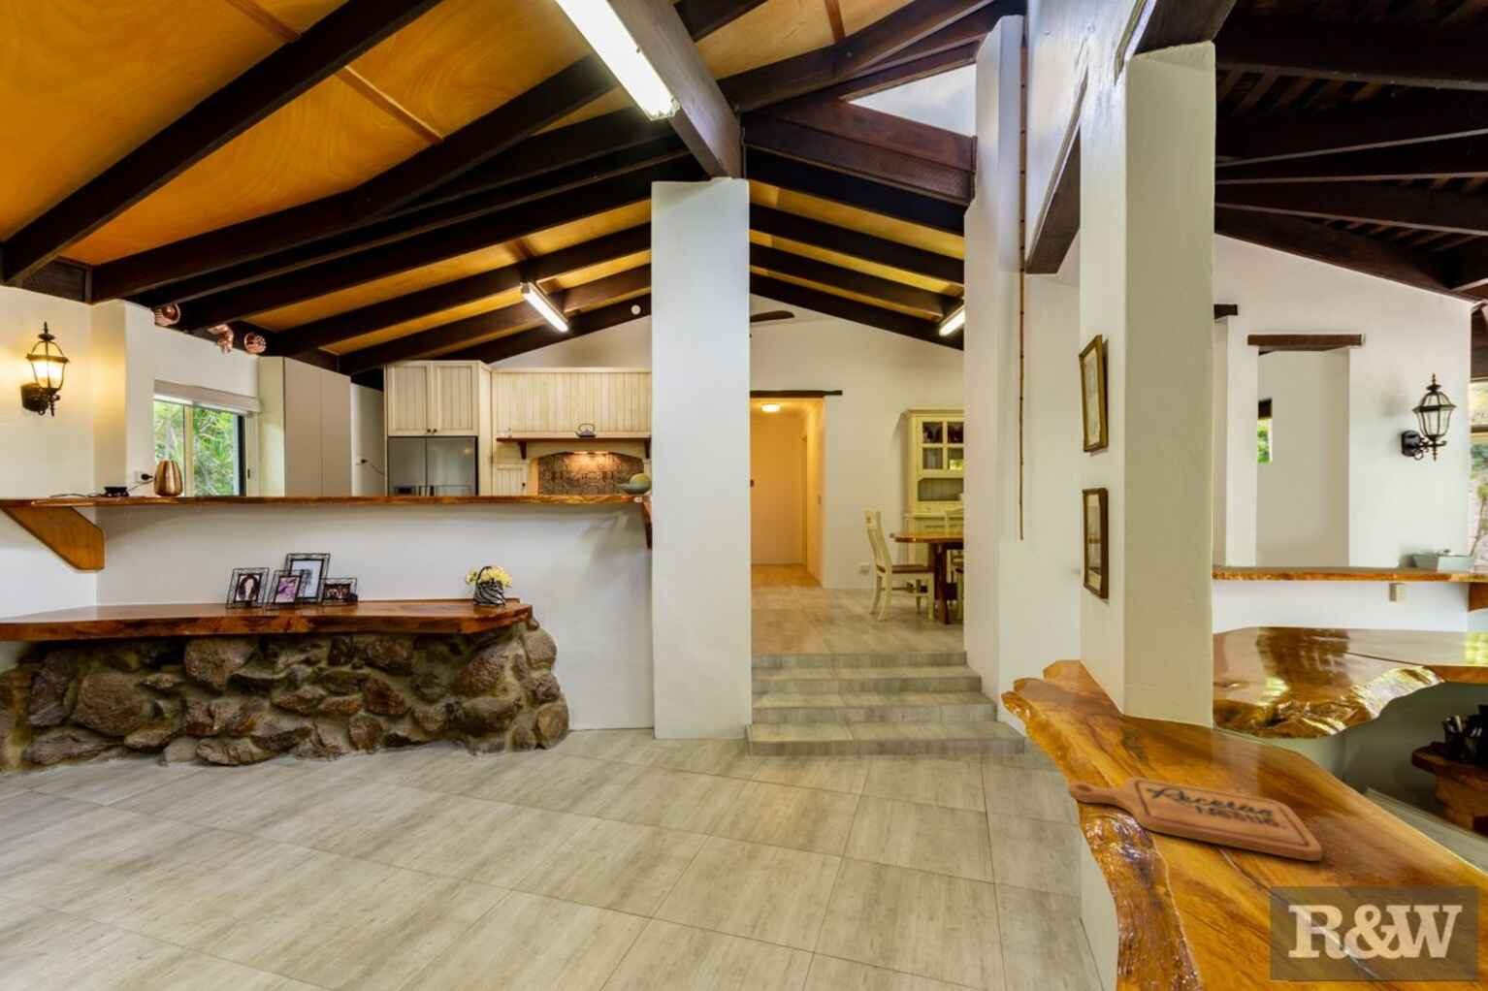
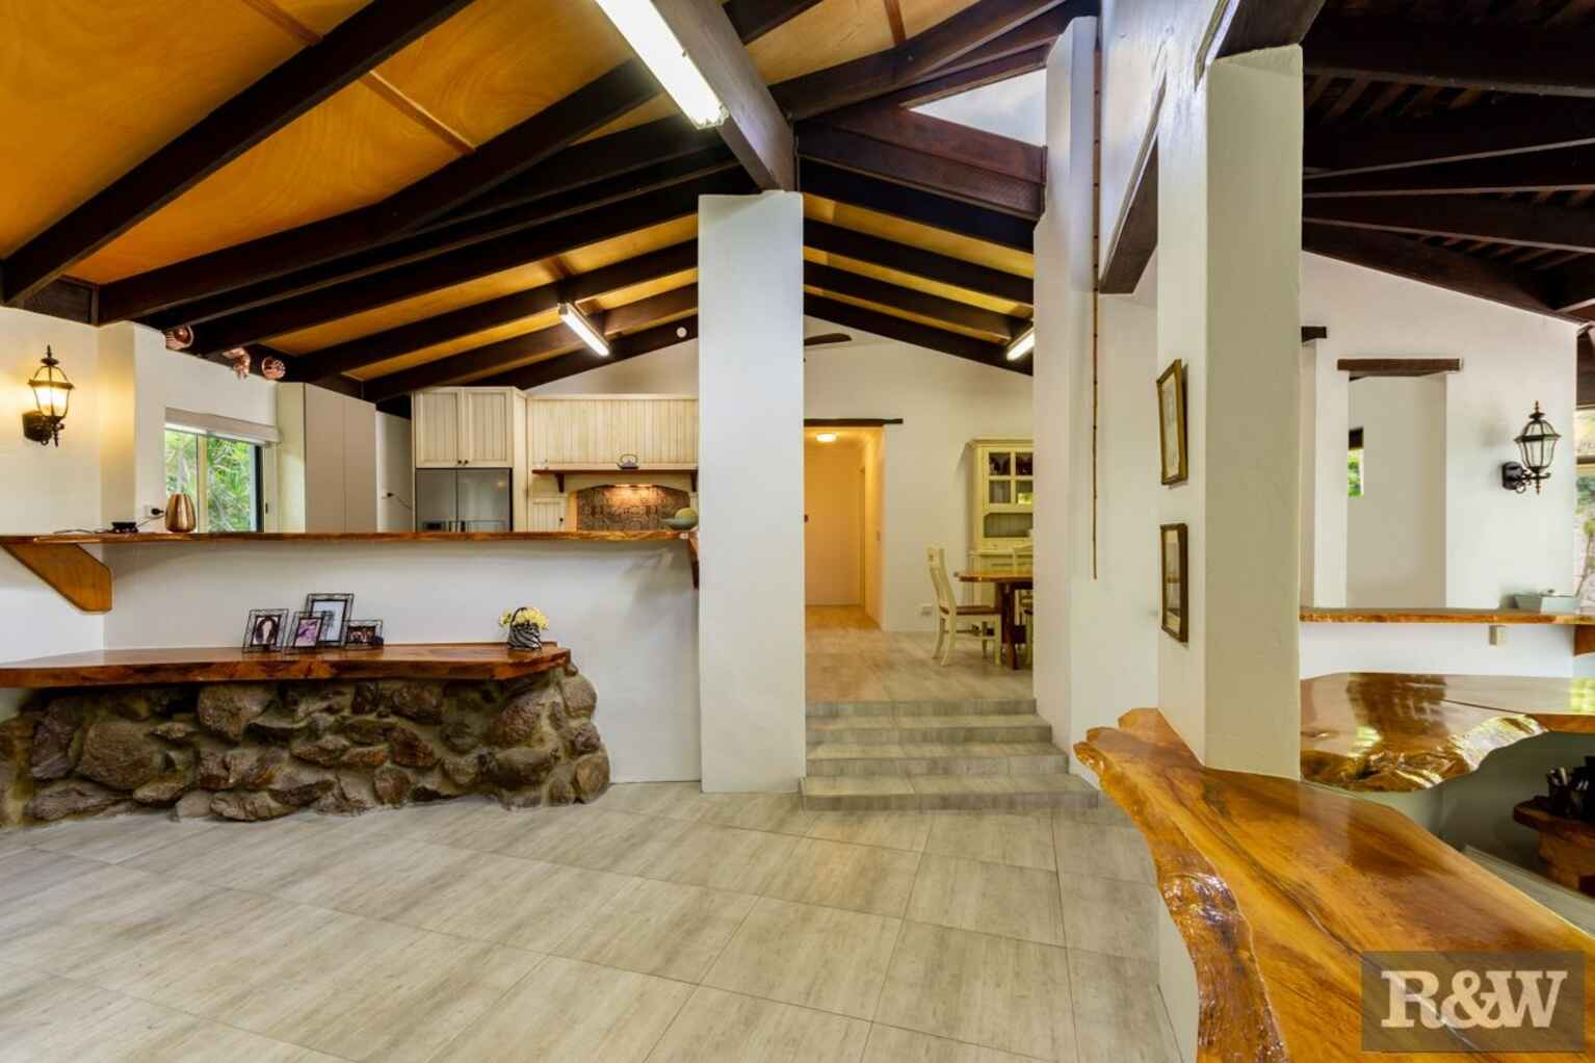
- cutting board [1066,775,1323,862]
